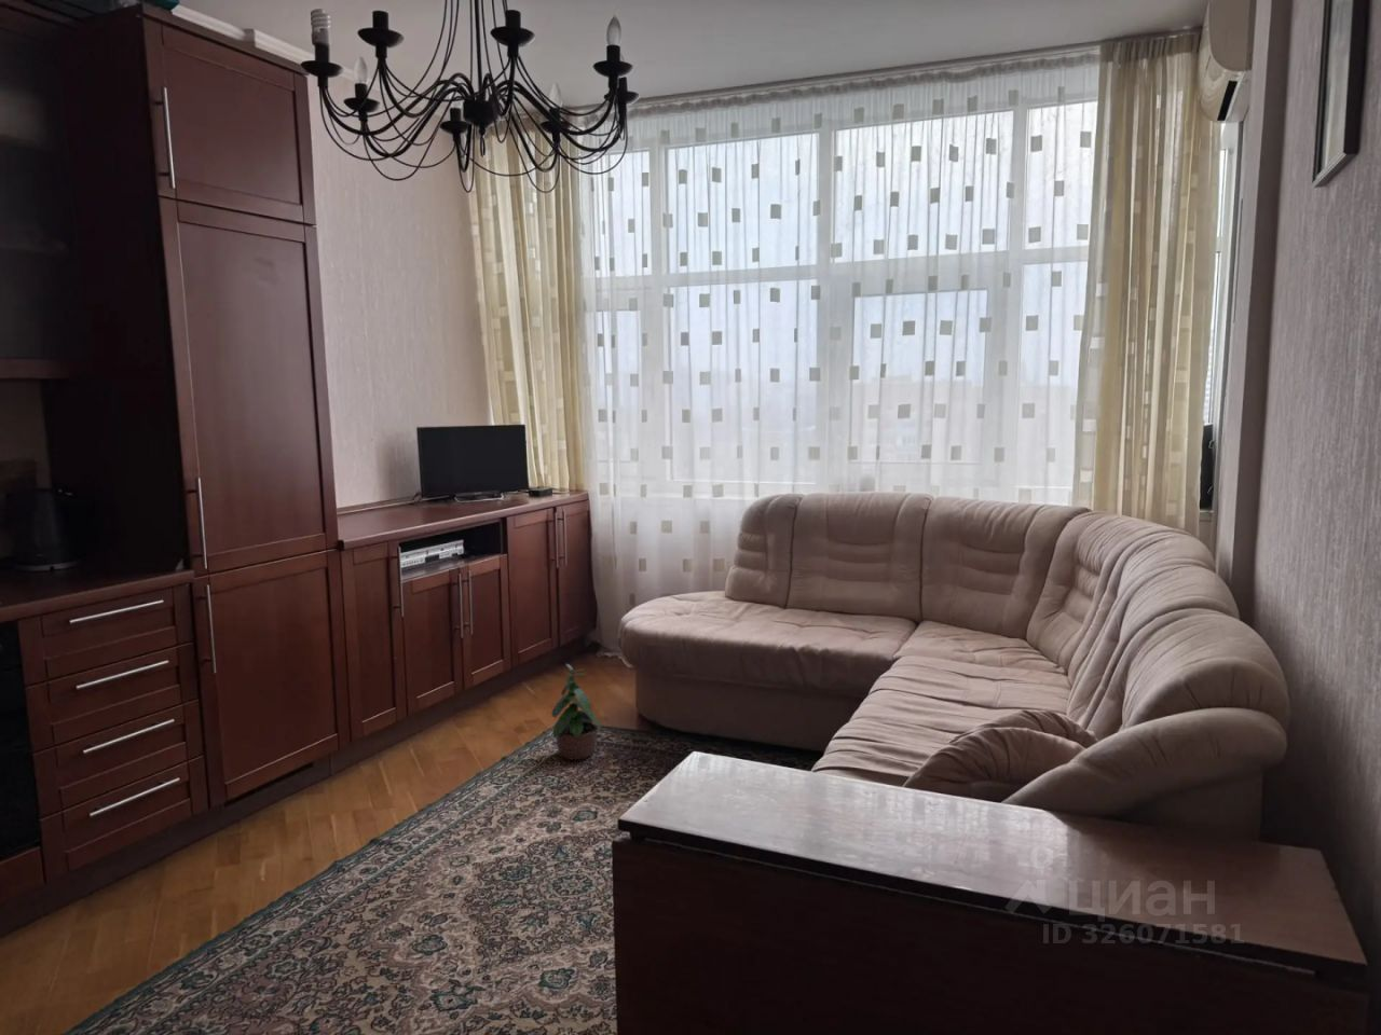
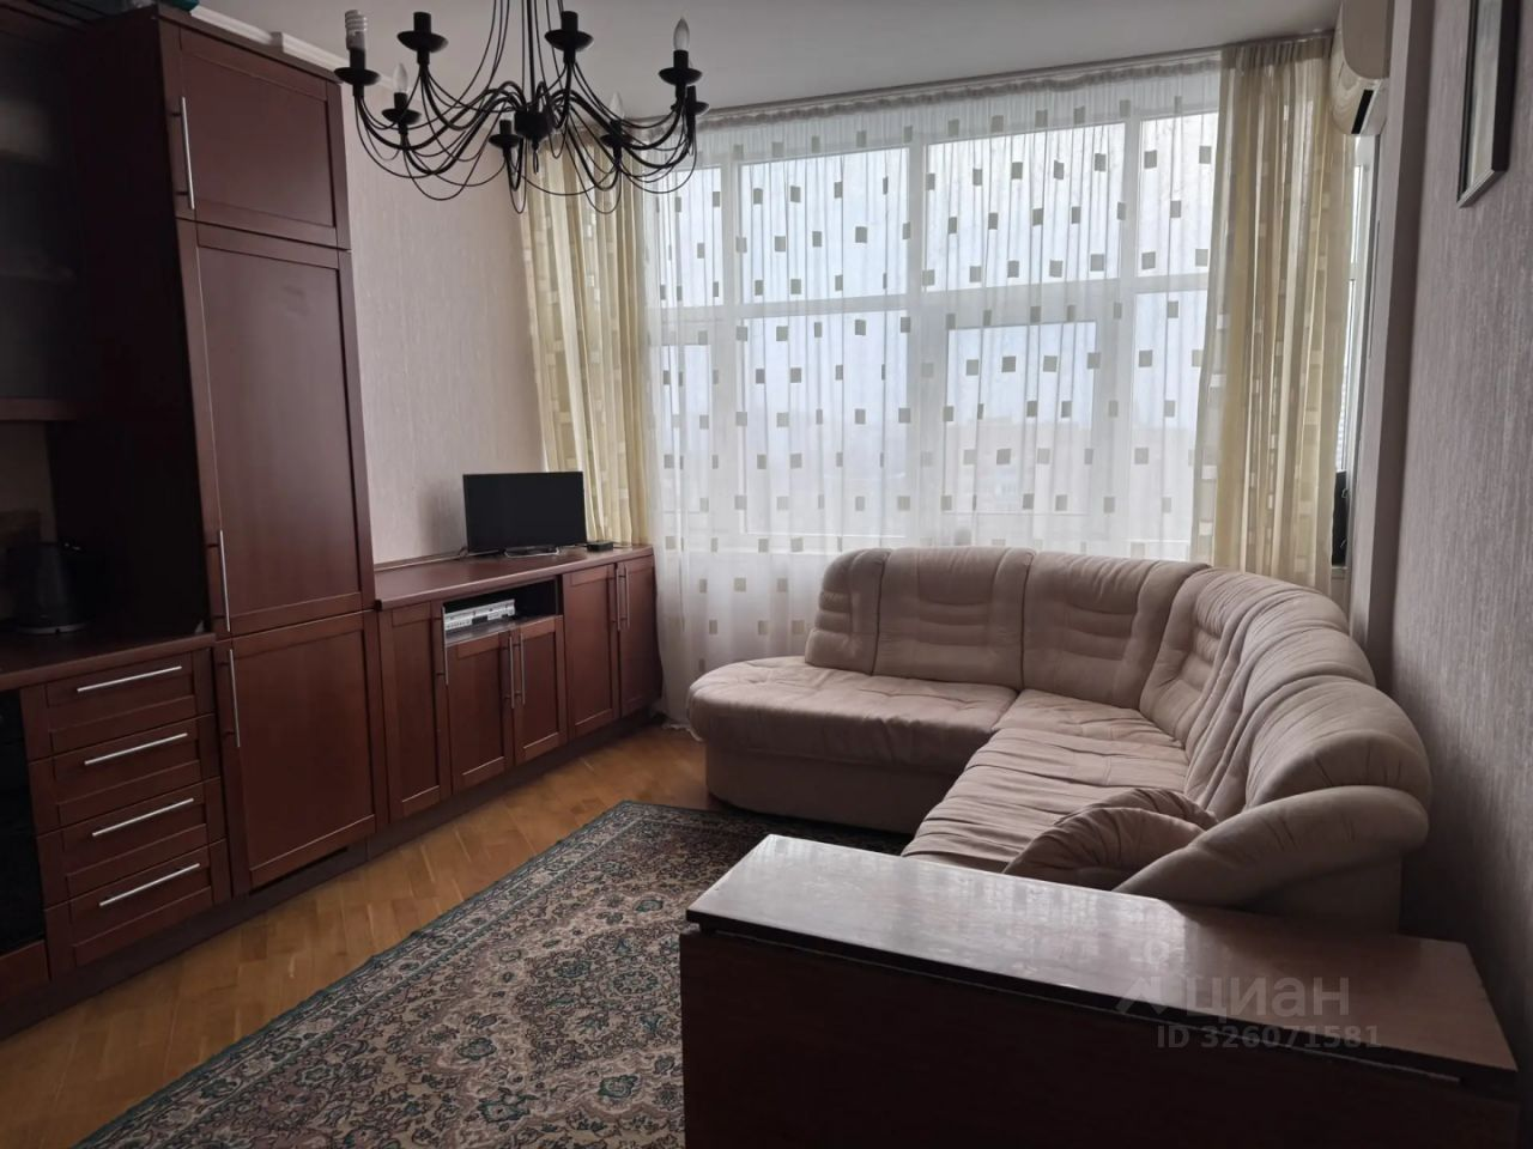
- potted plant [550,663,604,761]
